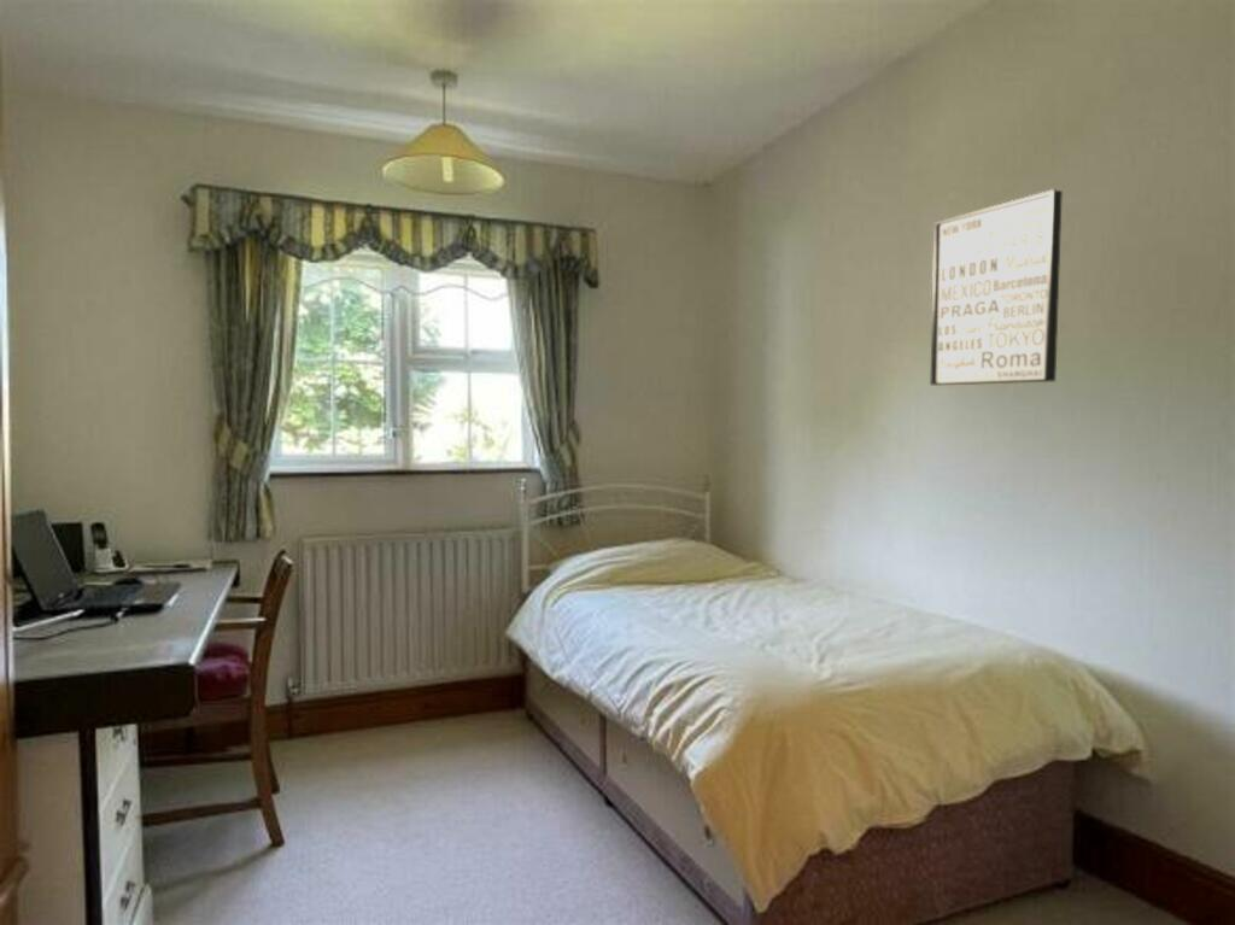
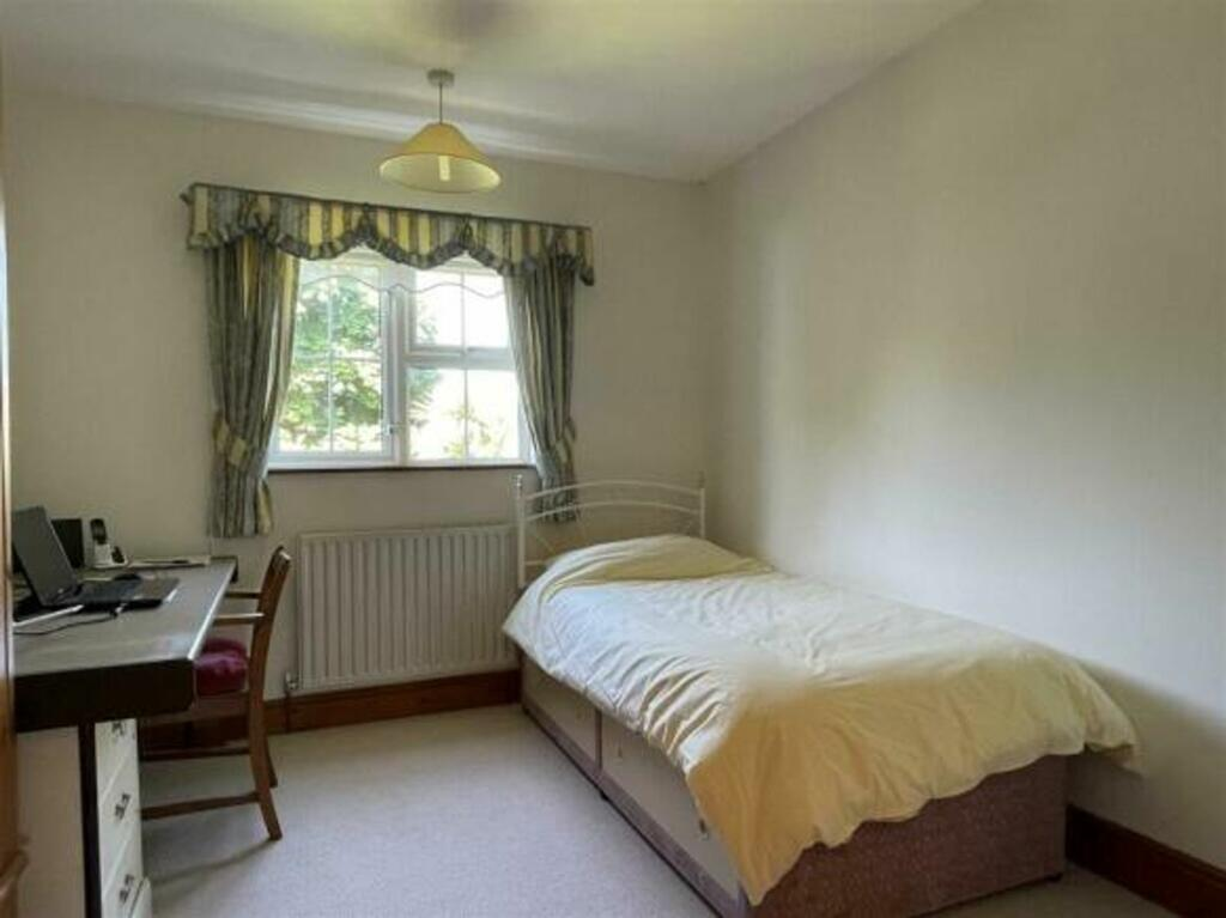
- wall art [929,188,1064,386]
